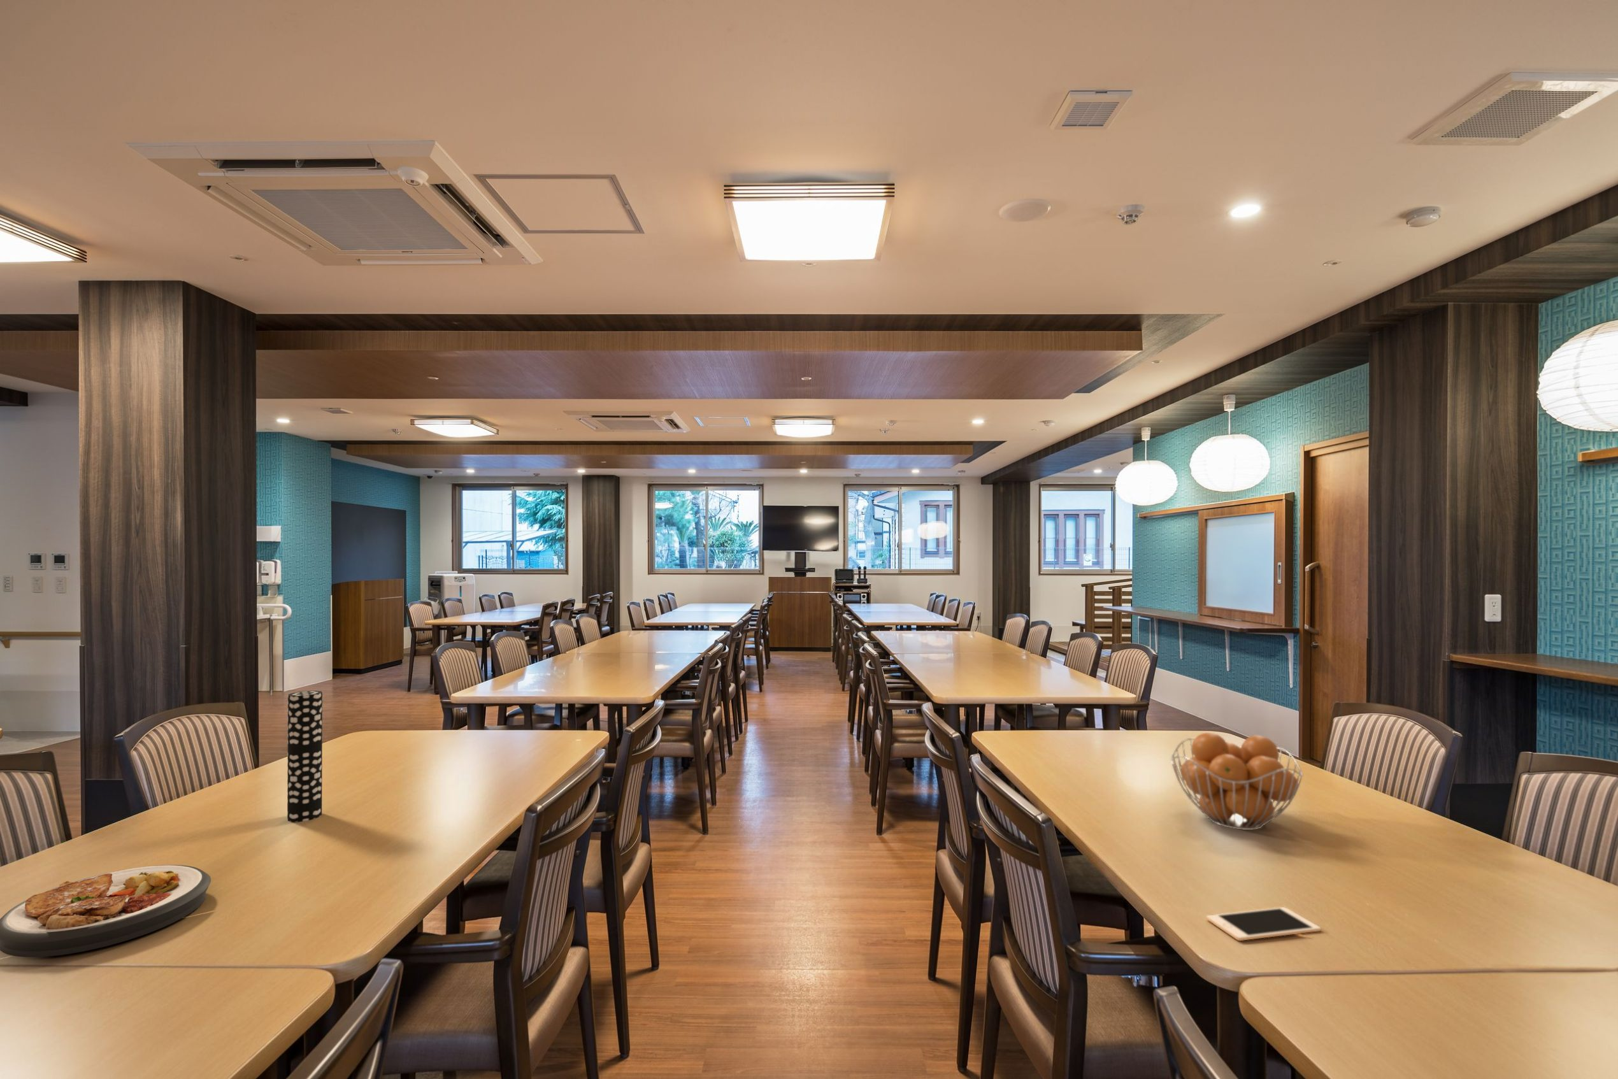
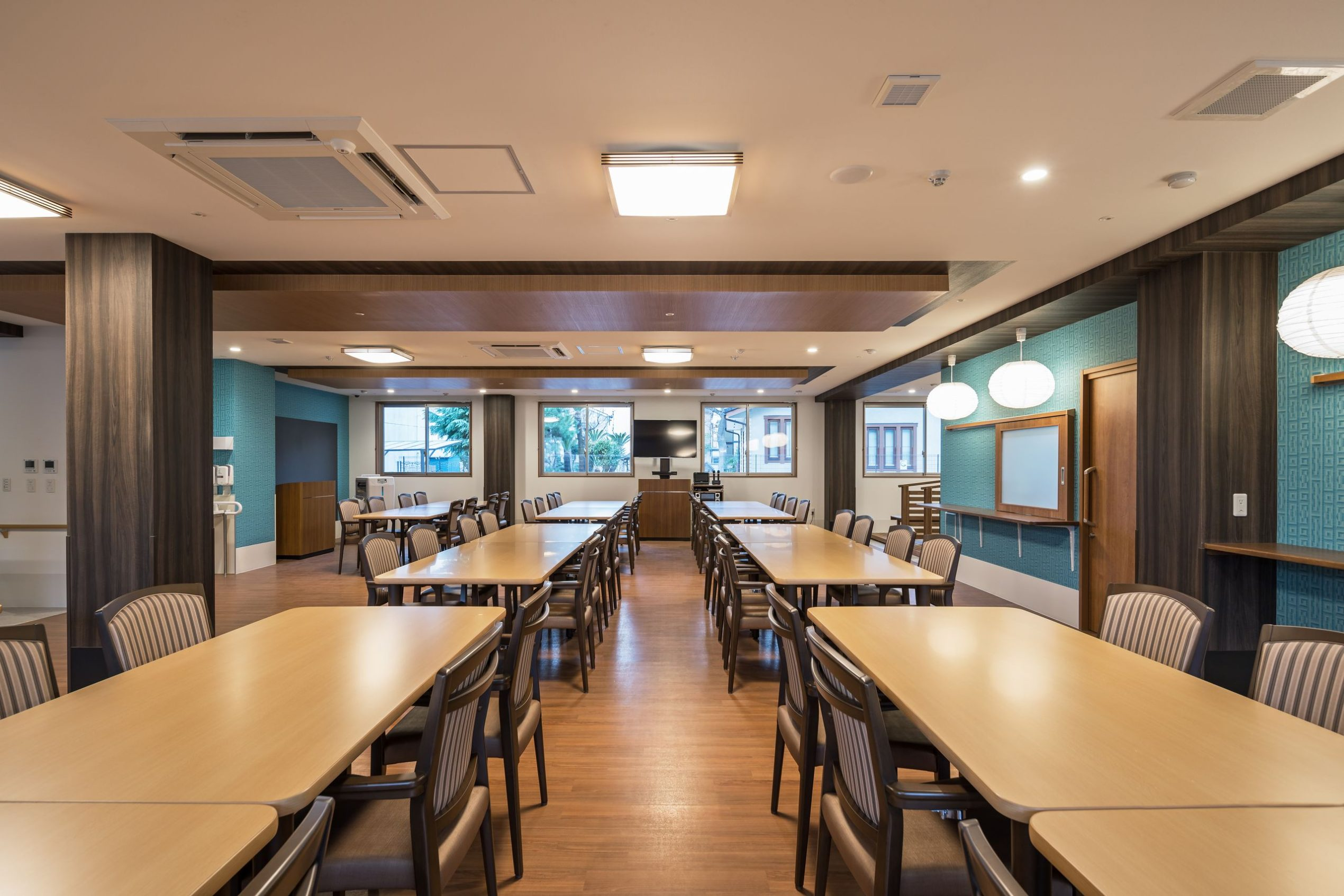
- vase [287,690,323,822]
- plate [0,865,212,959]
- cell phone [1206,907,1321,942]
- fruit basket [1170,732,1304,831]
